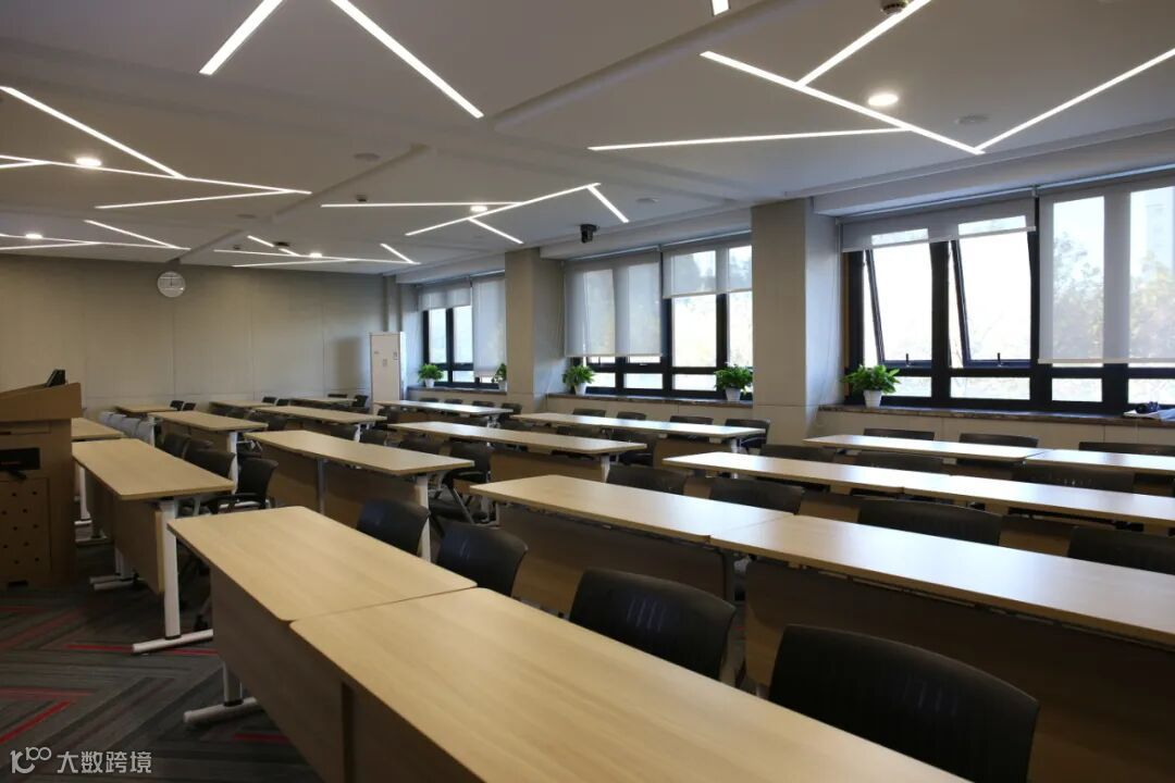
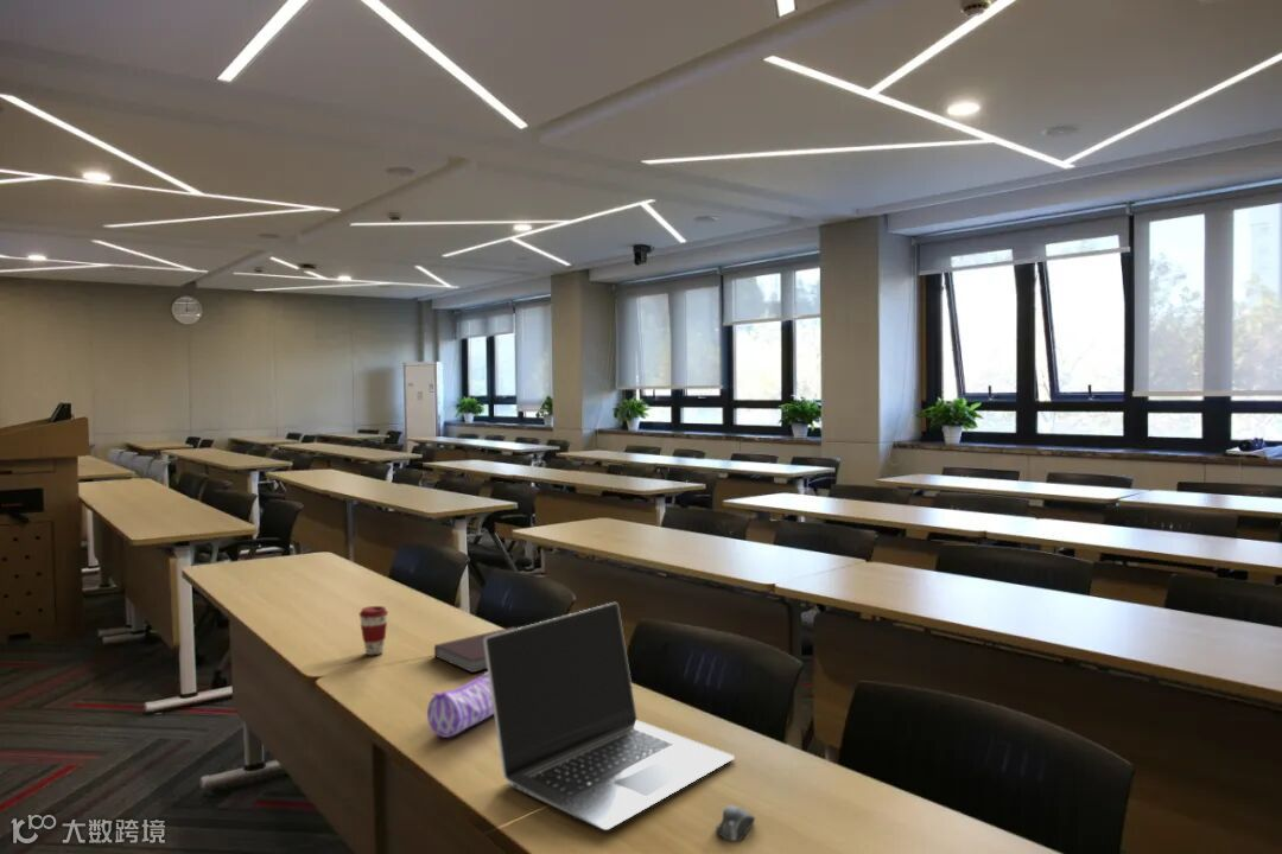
+ coffee cup [358,605,389,656]
+ computer mouse [715,804,756,842]
+ notebook [433,626,519,674]
+ laptop [484,601,736,831]
+ pencil case [426,670,494,739]
